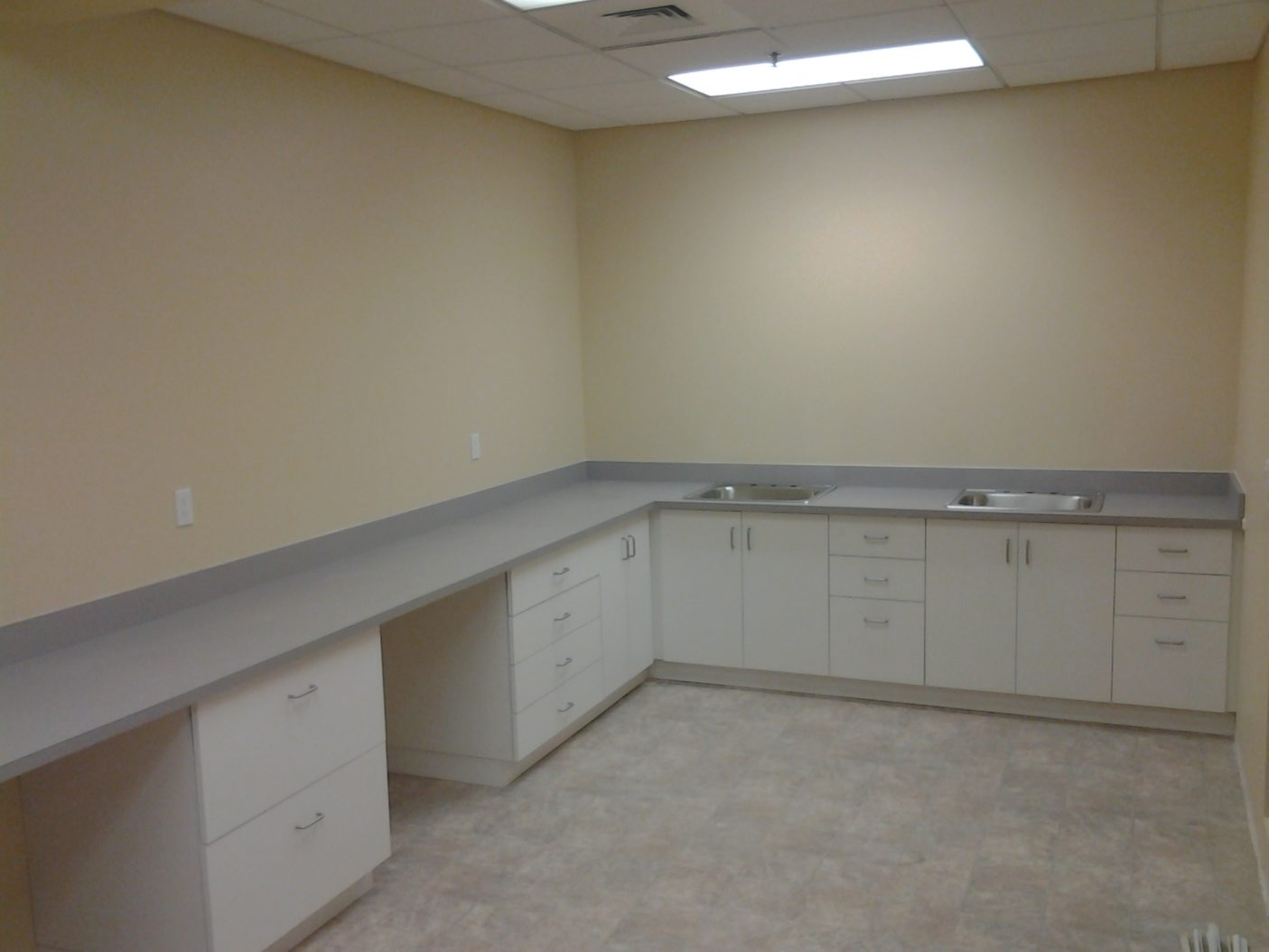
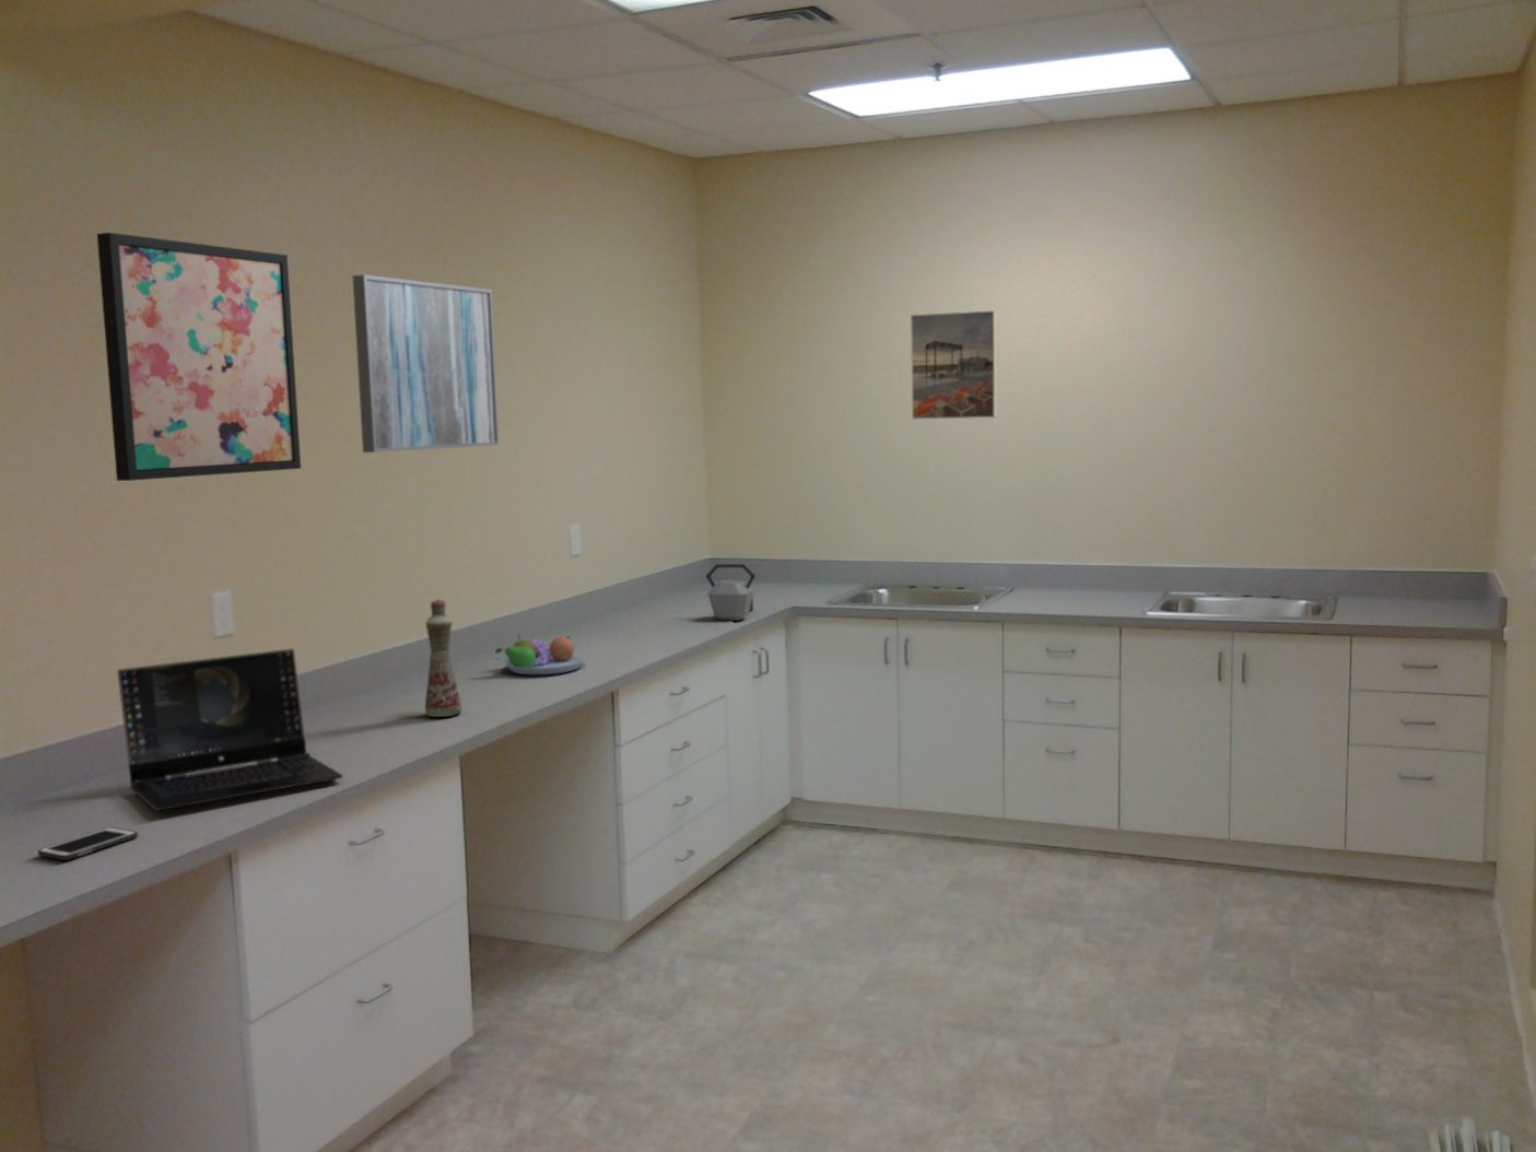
+ bottle [424,598,464,718]
+ kettle [706,563,757,622]
+ wall art [96,231,301,482]
+ cell phone [38,826,139,862]
+ laptop [116,649,344,811]
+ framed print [909,310,999,421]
+ wall art [351,273,500,454]
+ fruit bowl [494,634,587,675]
